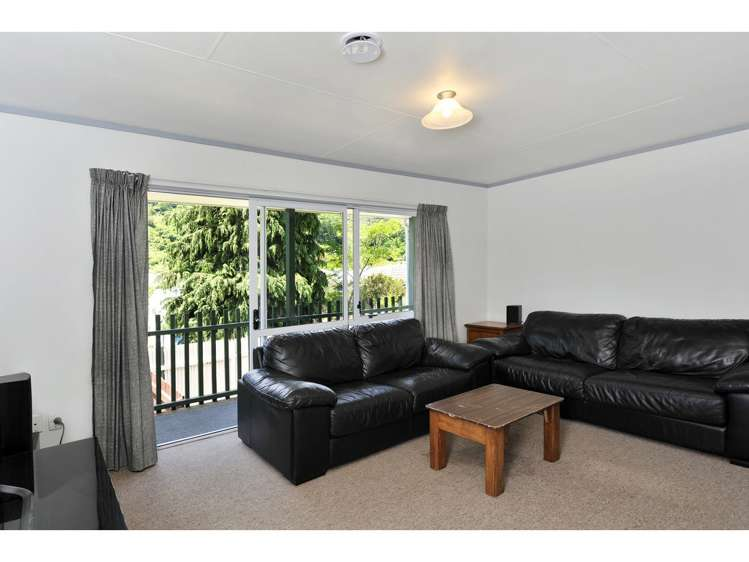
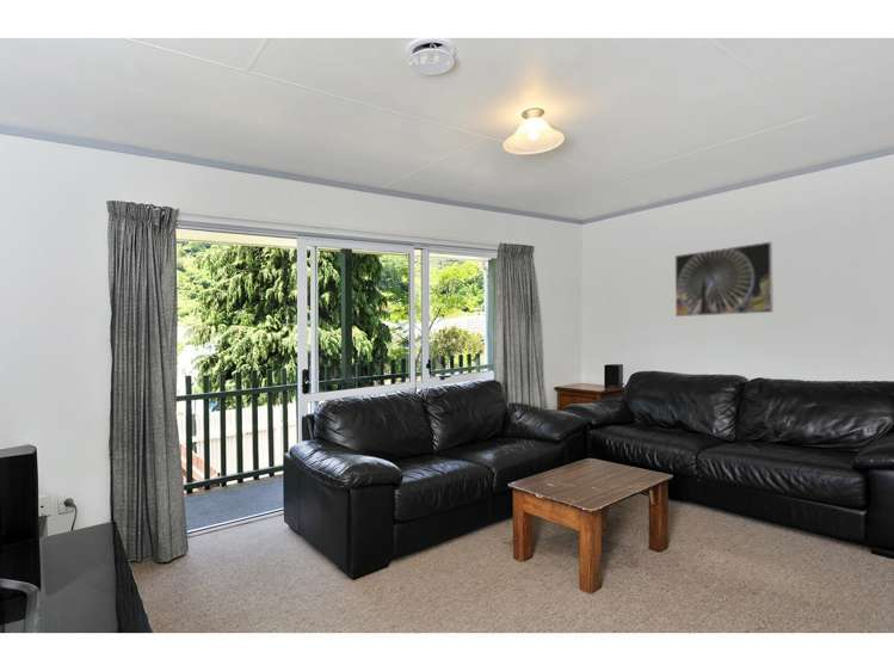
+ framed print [674,241,775,318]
